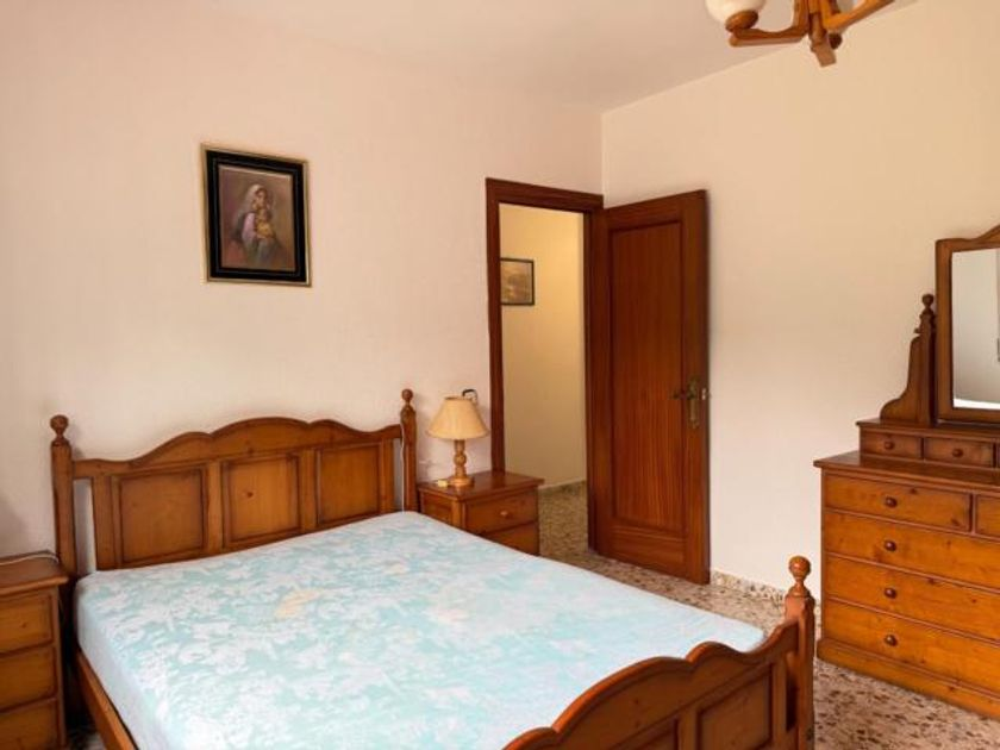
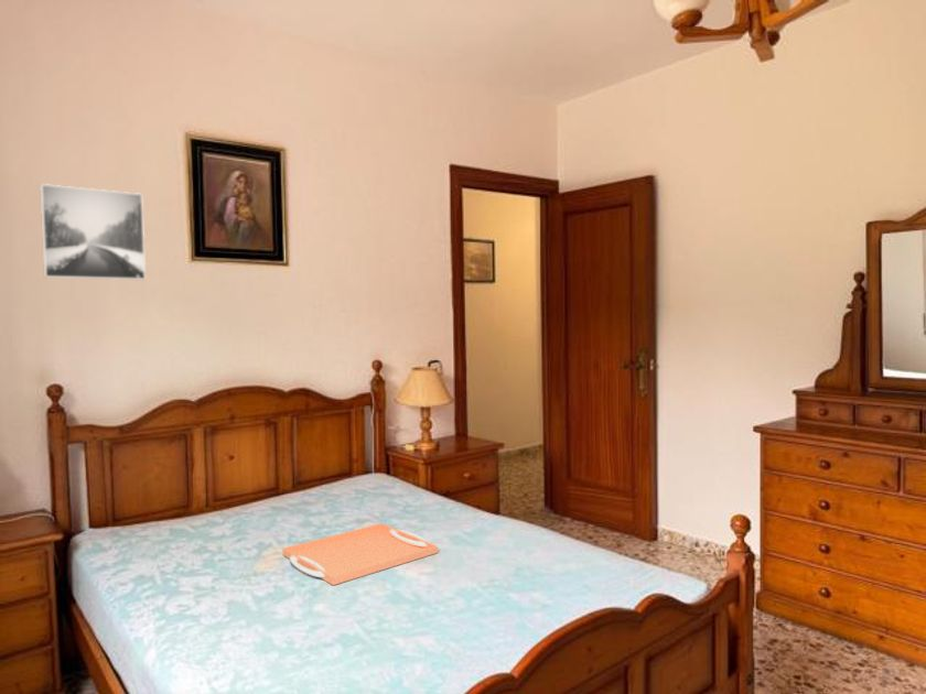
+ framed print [39,183,147,281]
+ serving tray [281,522,439,586]
